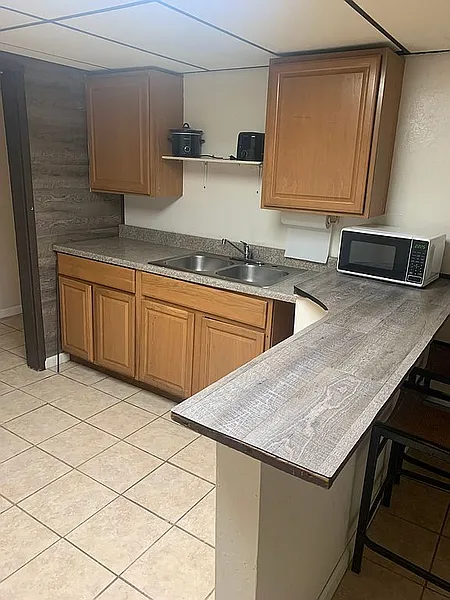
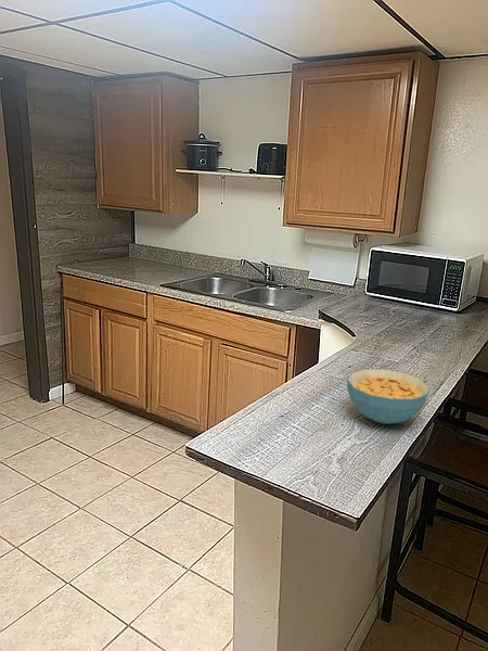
+ cereal bowl [346,368,431,425]
